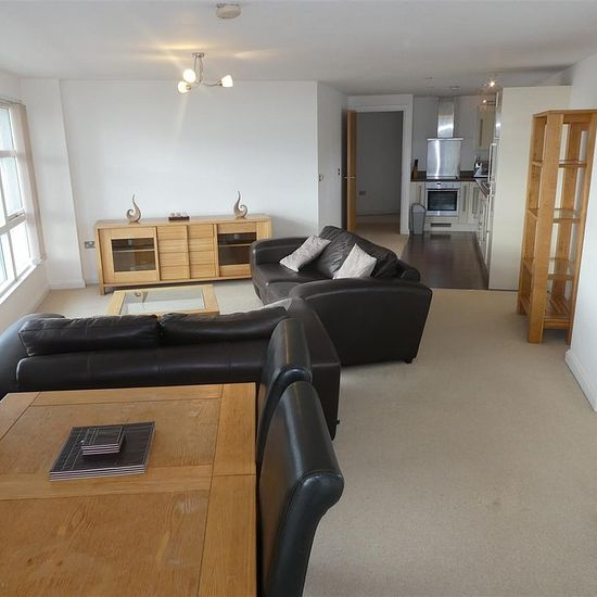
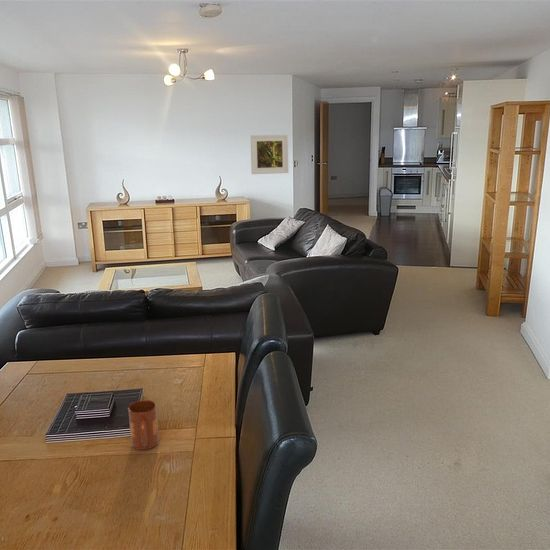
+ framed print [250,134,289,175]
+ mug [127,399,160,451]
